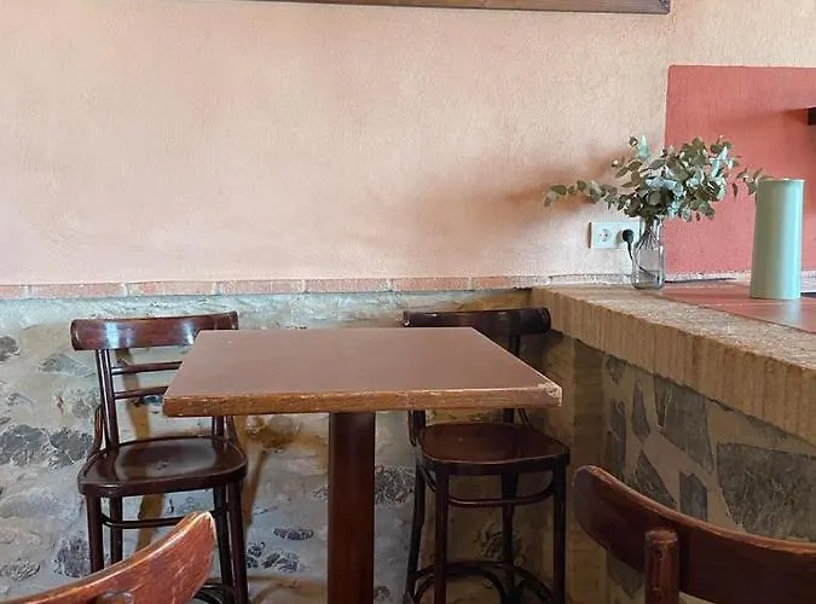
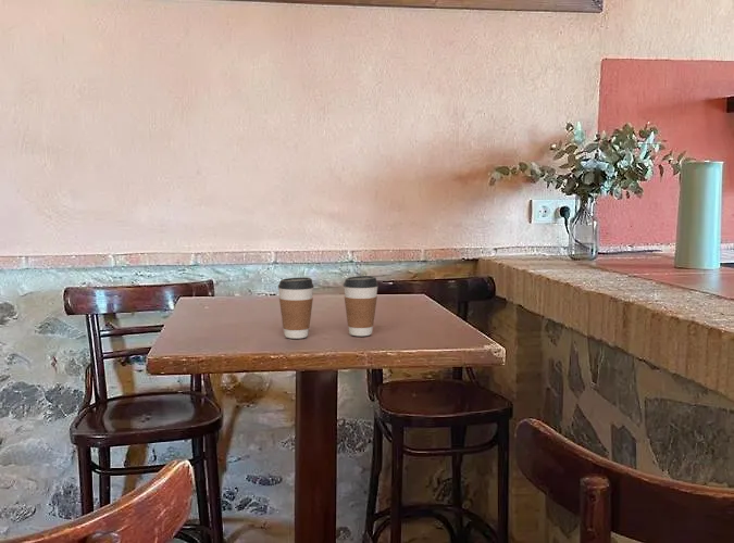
+ coffee cup [343,275,380,337]
+ coffee cup [277,276,315,340]
